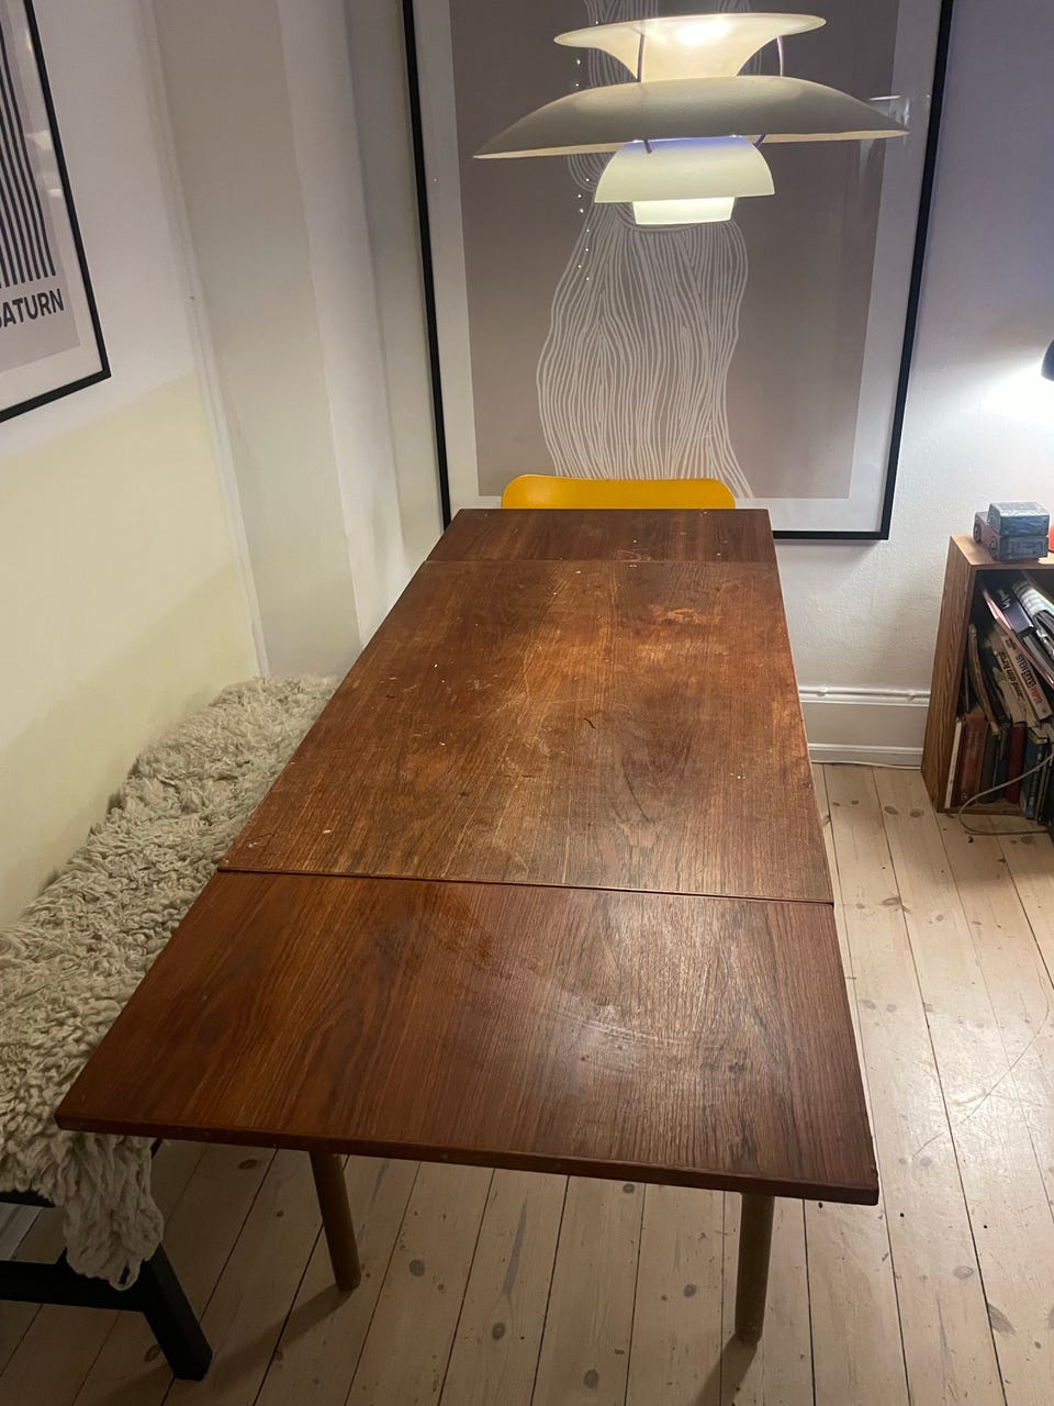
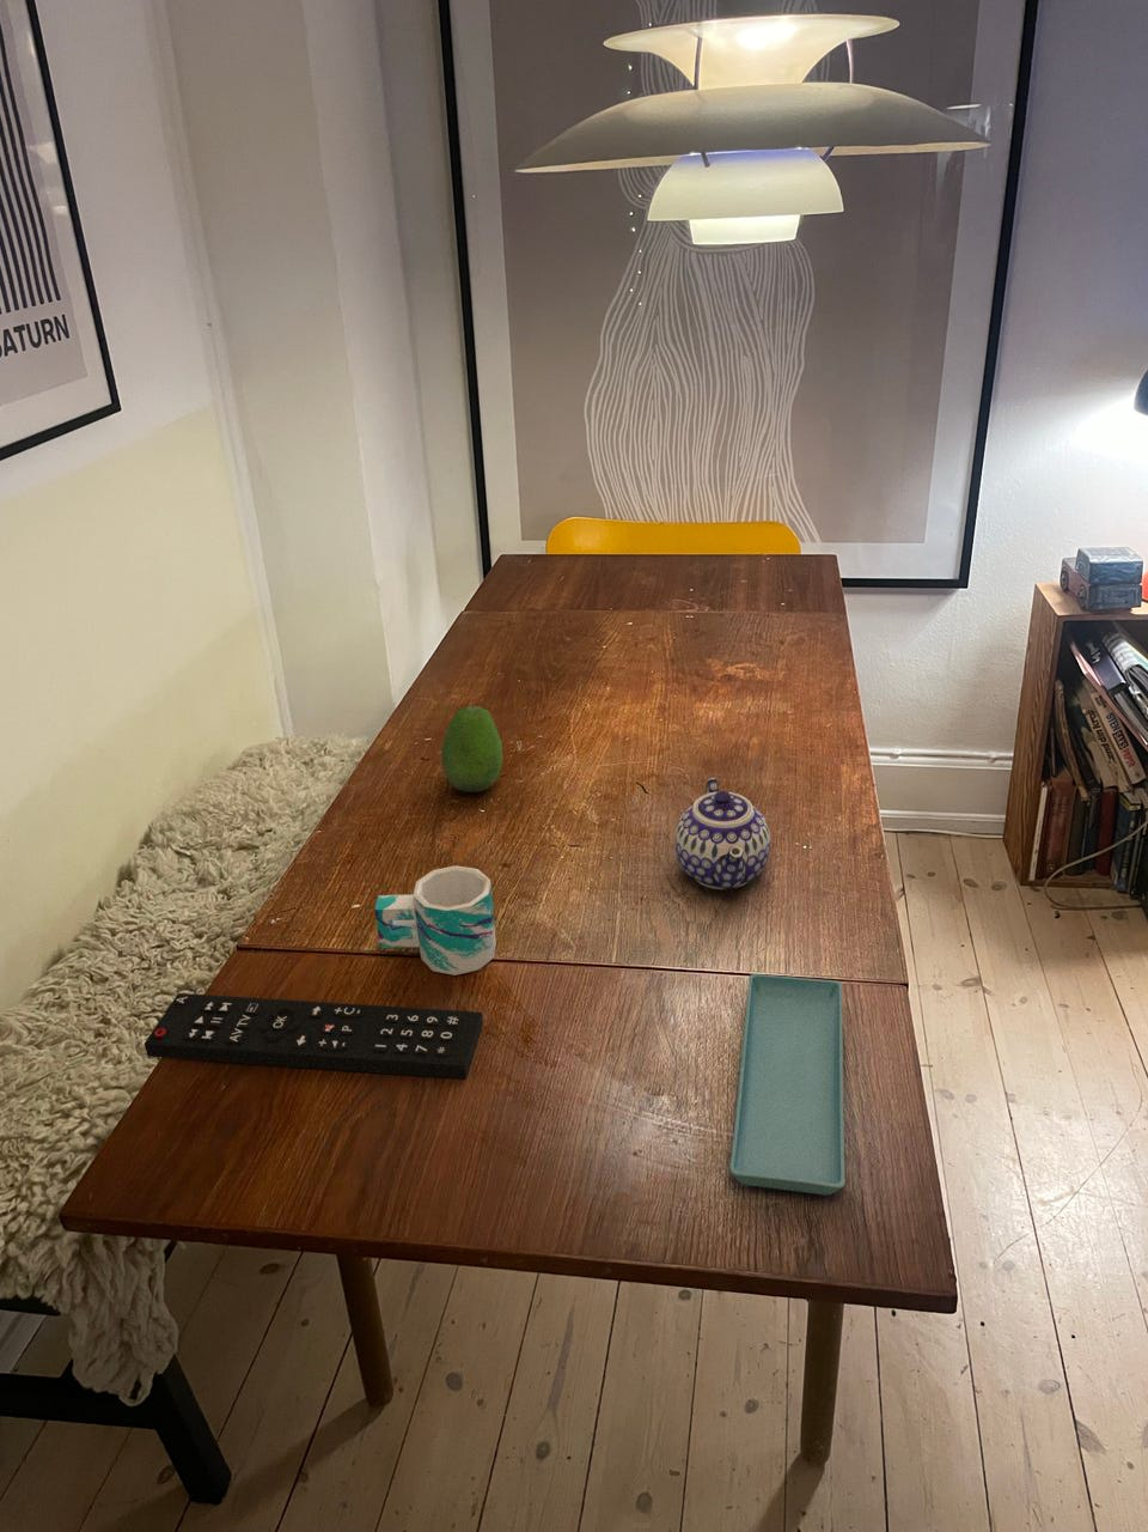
+ saucer [728,973,845,1195]
+ fruit [440,704,504,794]
+ remote control [144,993,485,1081]
+ teapot [673,777,772,890]
+ mug [373,865,498,977]
